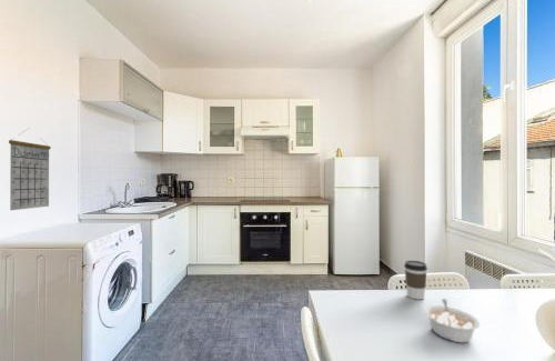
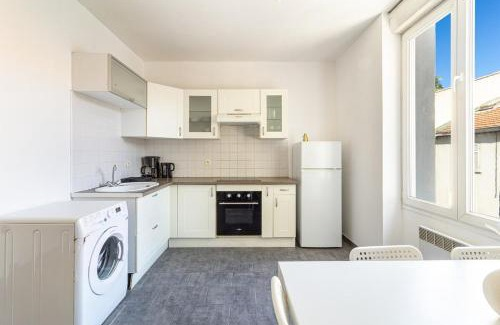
- coffee cup [403,260,428,301]
- calendar [8,128,52,211]
- legume [423,298,481,343]
